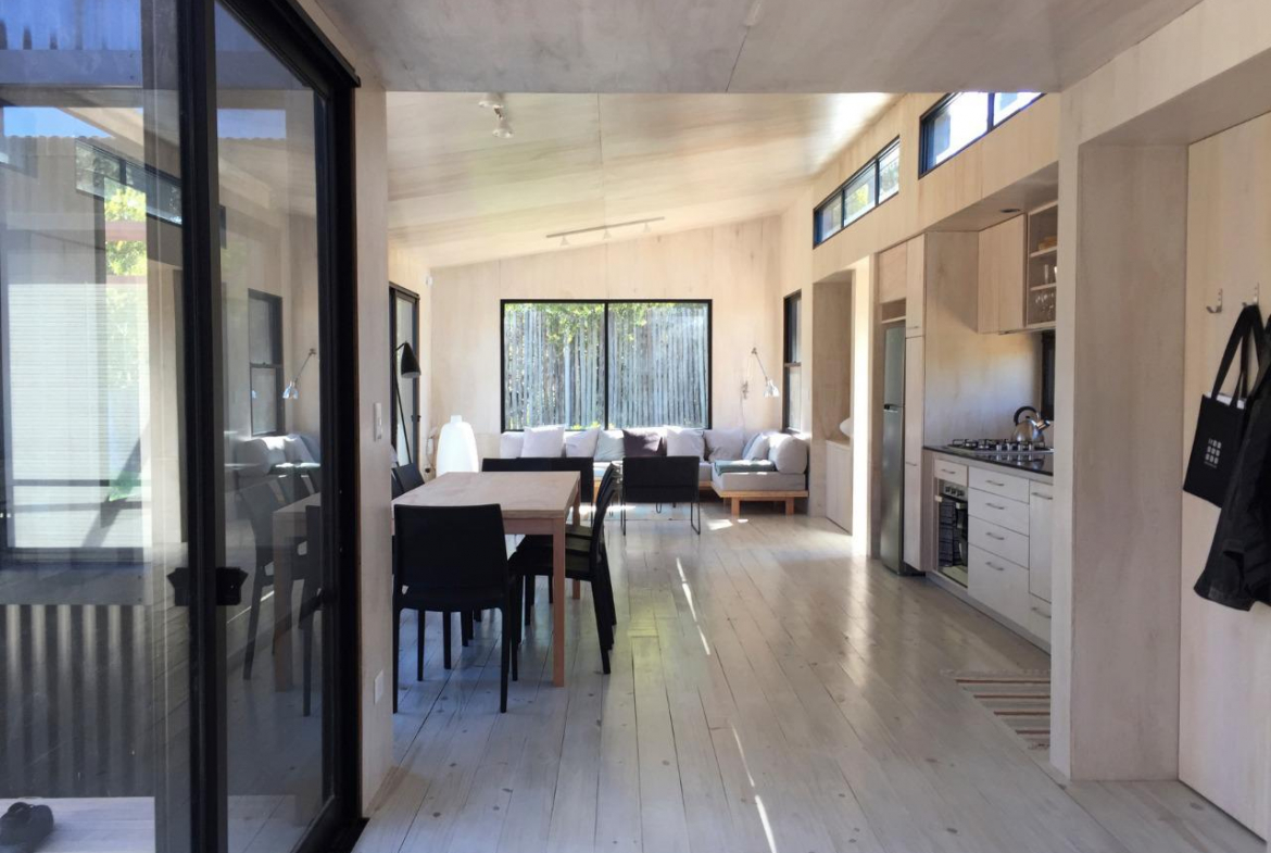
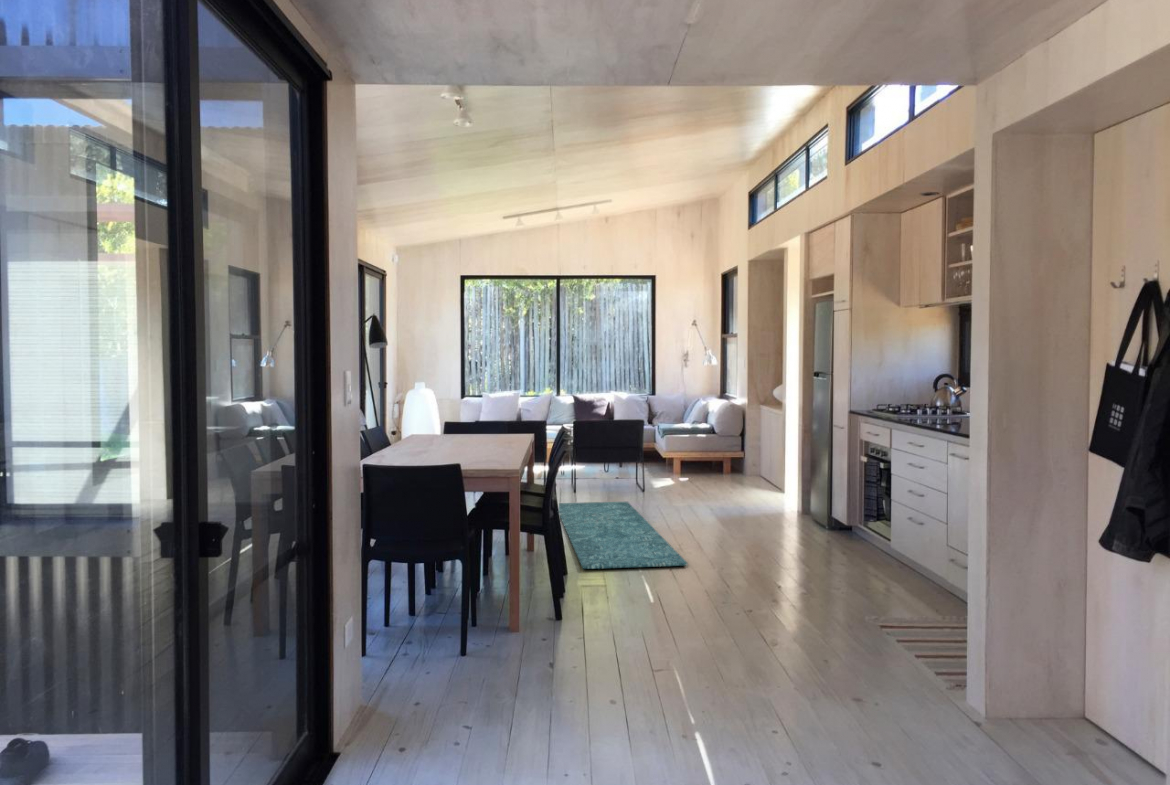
+ rug [558,501,689,570]
